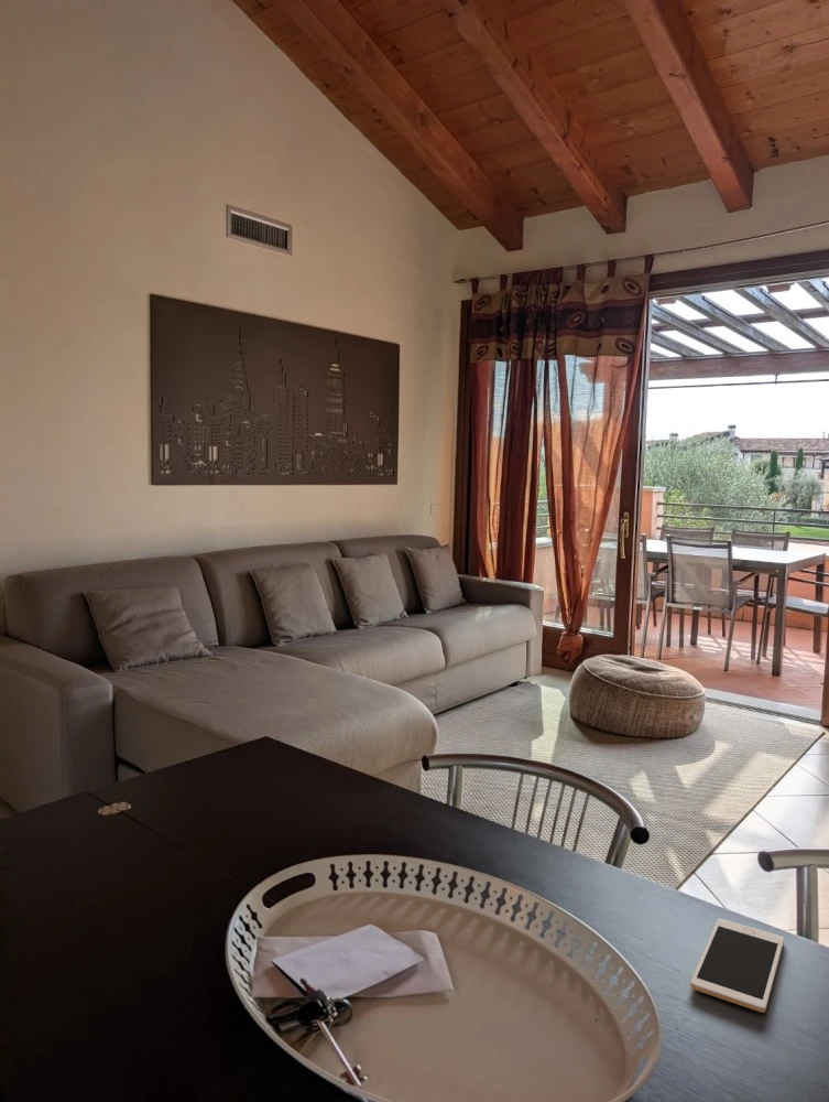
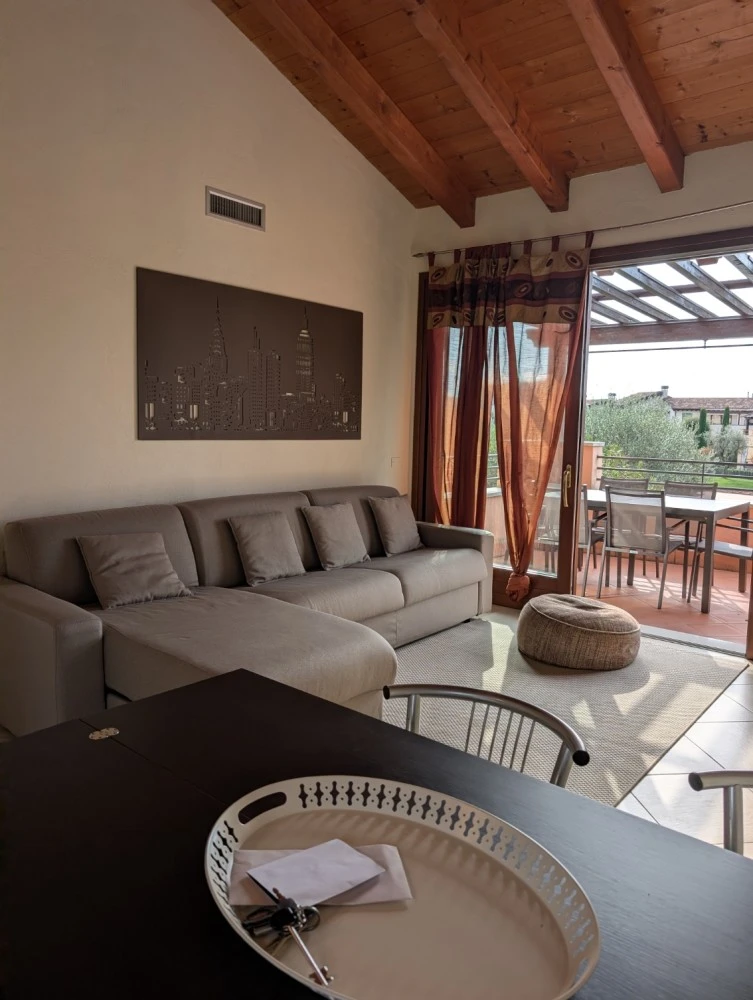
- cell phone [689,918,785,1014]
